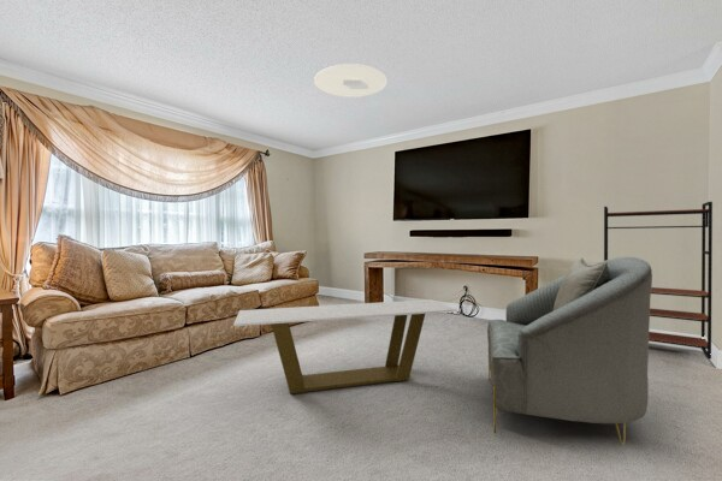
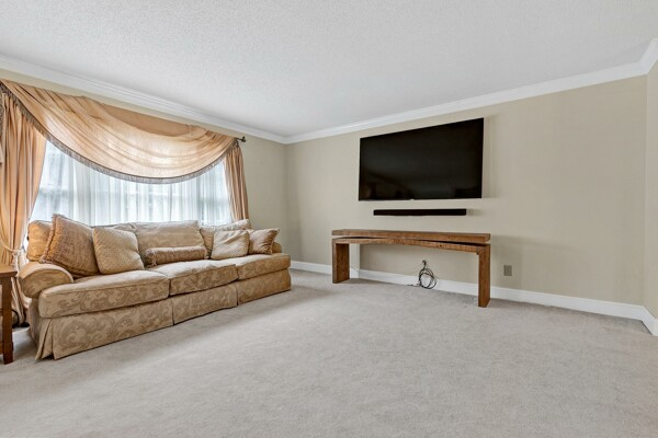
- coffee table [232,298,457,396]
- ceiling light [313,63,389,99]
- armchair [486,256,653,446]
- bookshelf [603,201,714,361]
